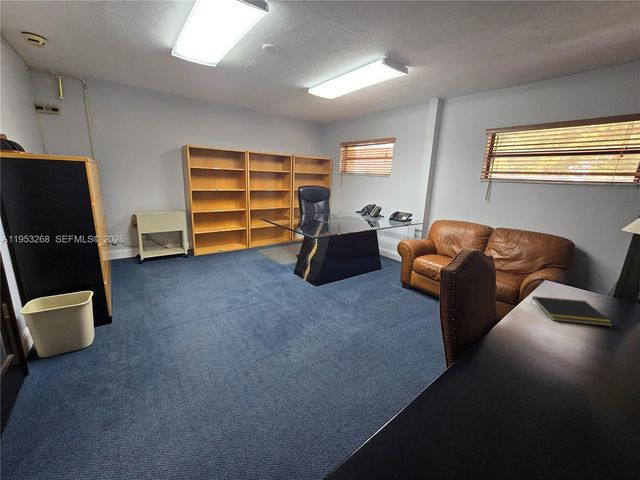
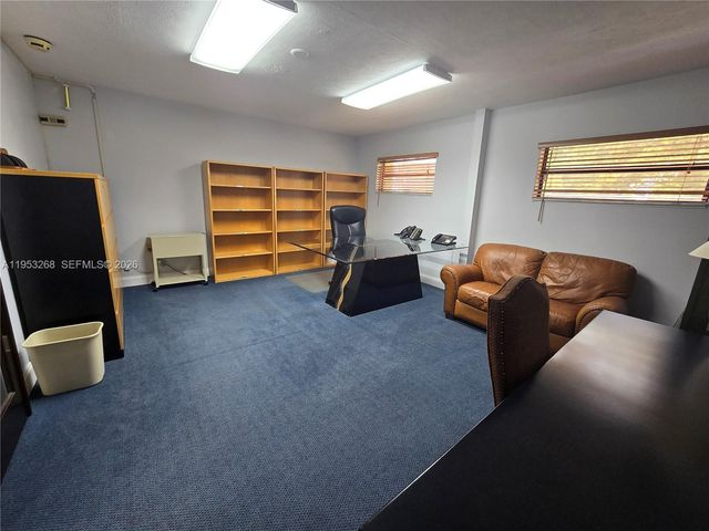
- notepad [529,295,614,327]
